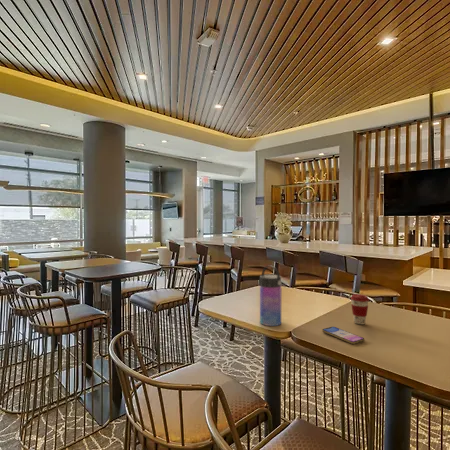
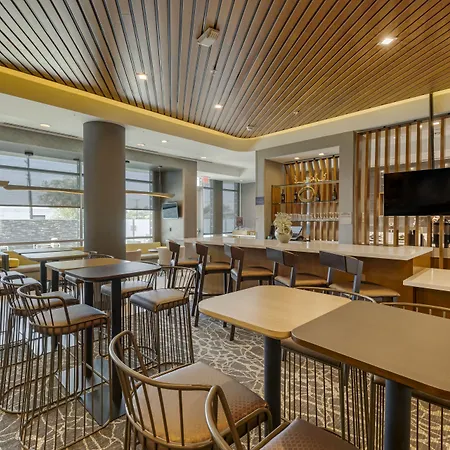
- smartphone [321,326,366,345]
- water bottle [259,265,282,327]
- coffee cup [350,293,370,325]
